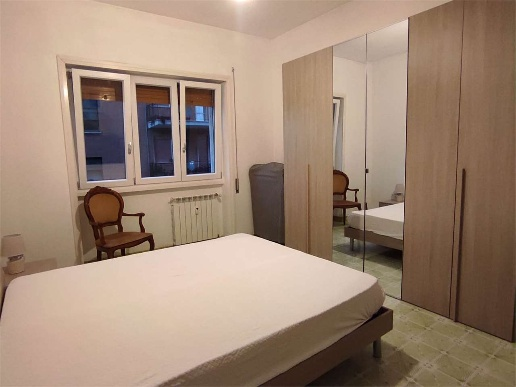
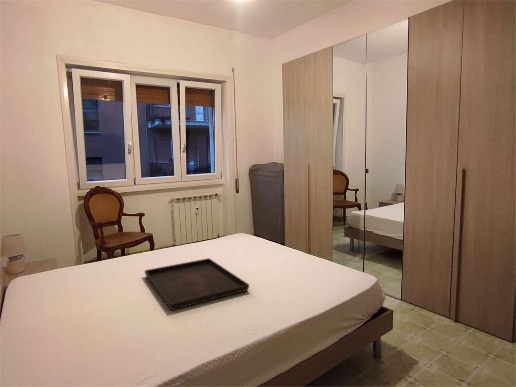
+ serving tray [144,257,250,311]
